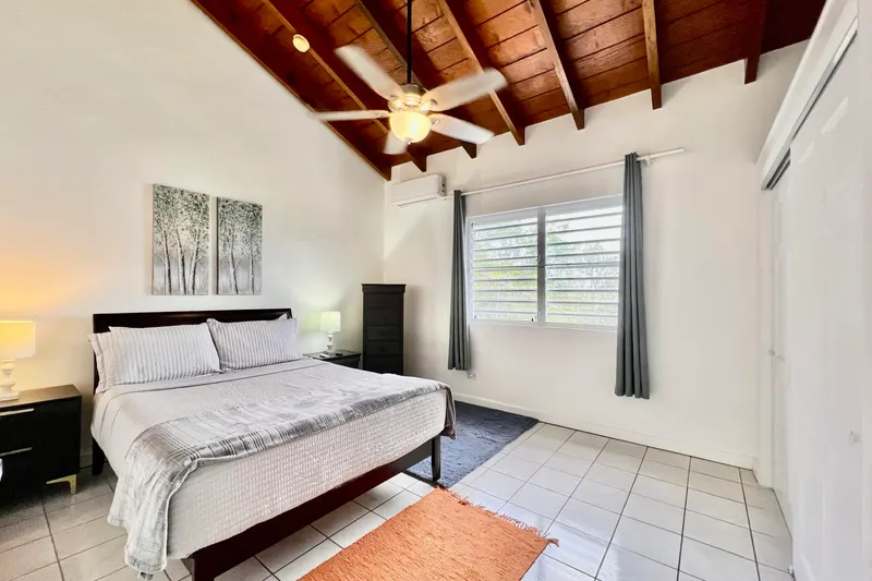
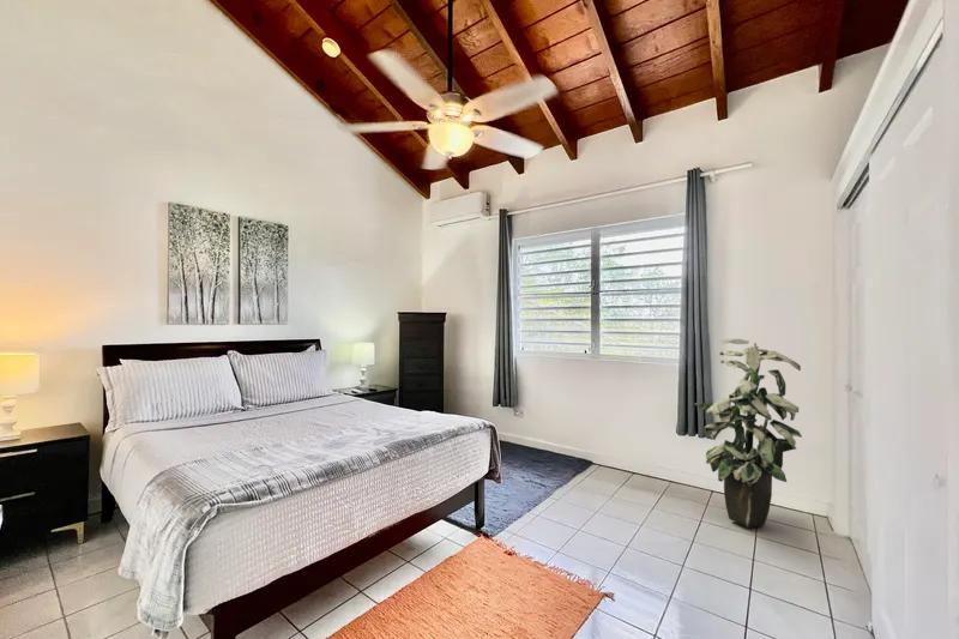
+ indoor plant [694,338,803,529]
